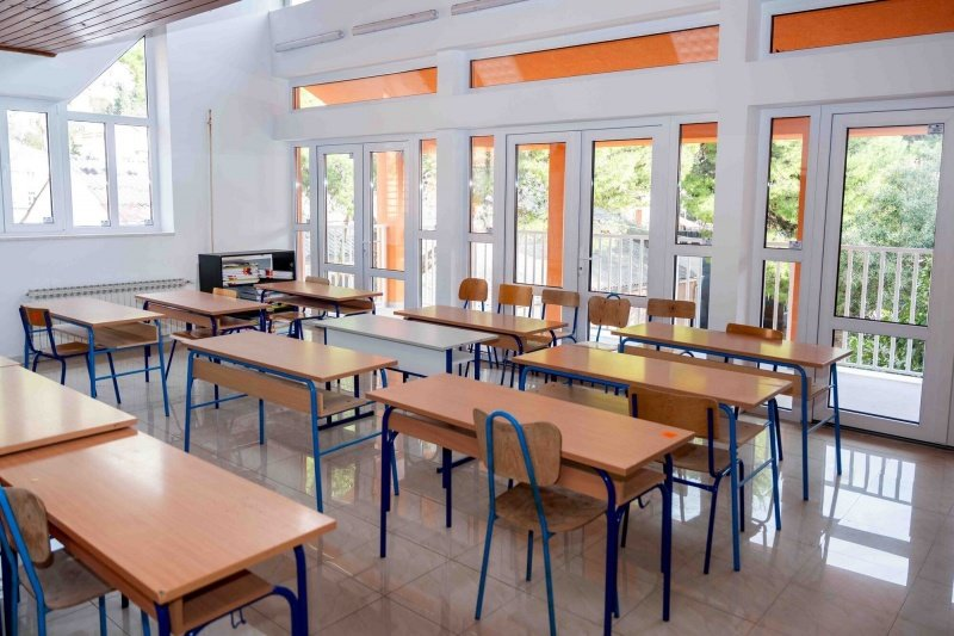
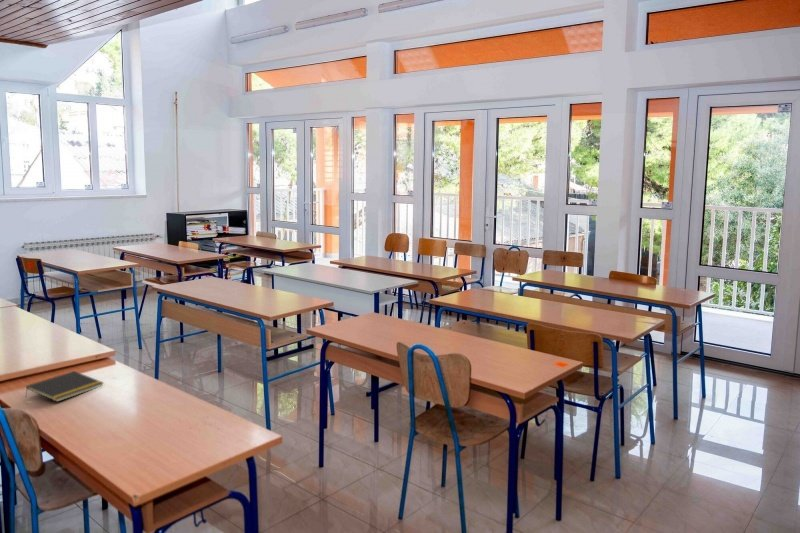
+ notepad [25,370,105,403]
